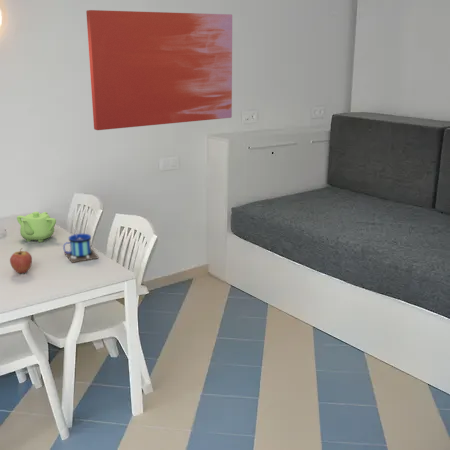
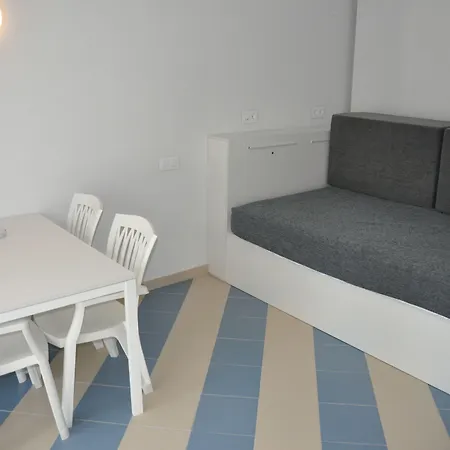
- mug [62,217,99,264]
- teapot [16,211,57,243]
- wall art [85,9,233,131]
- fruit [9,247,33,274]
